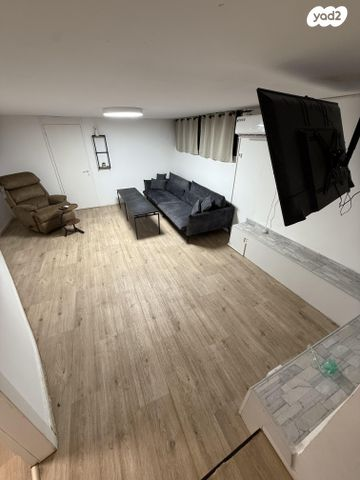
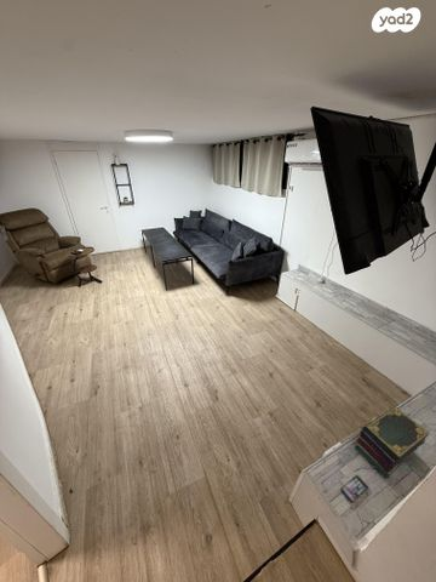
+ book stack [354,405,431,479]
+ smartphone [339,474,371,506]
